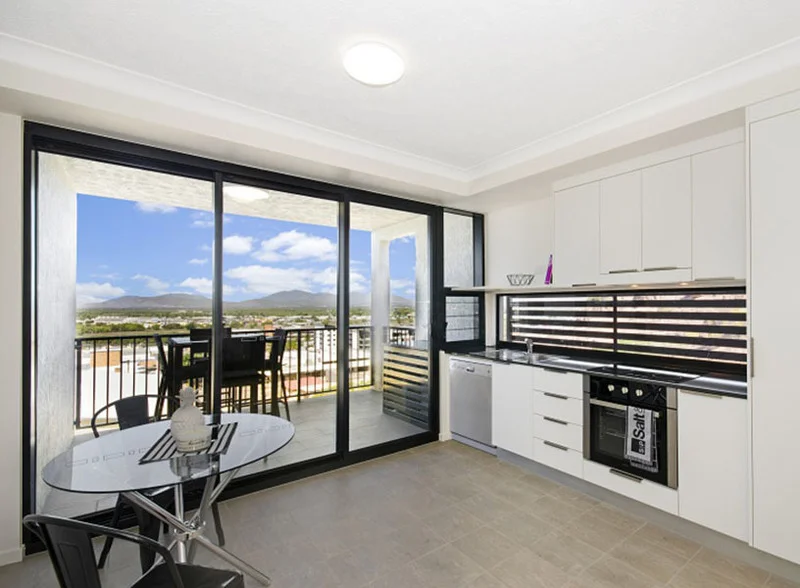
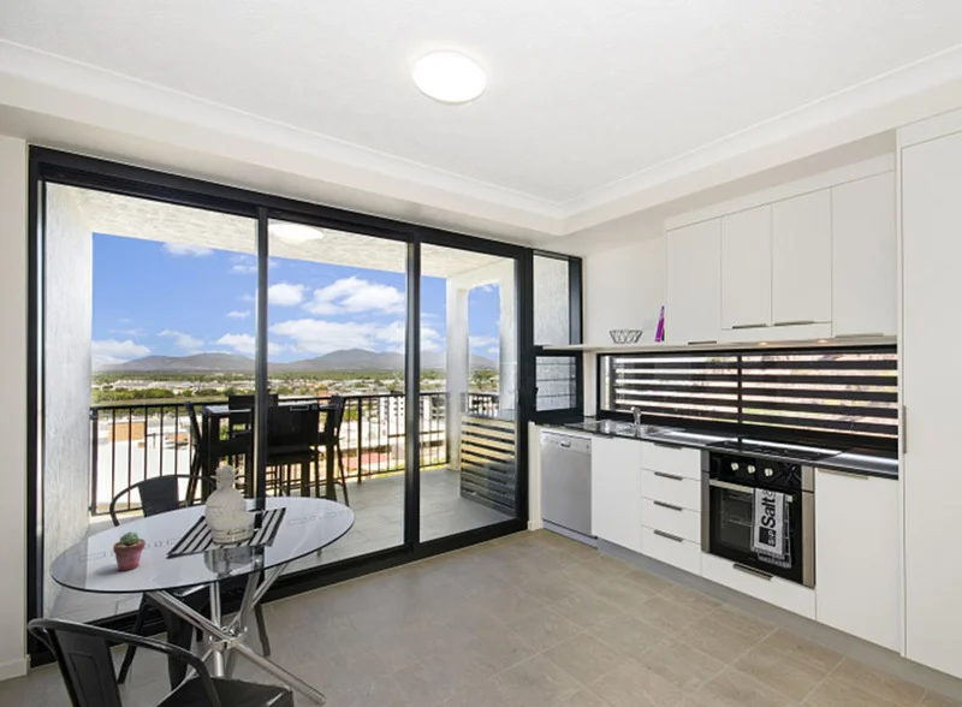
+ potted succulent [112,530,147,572]
